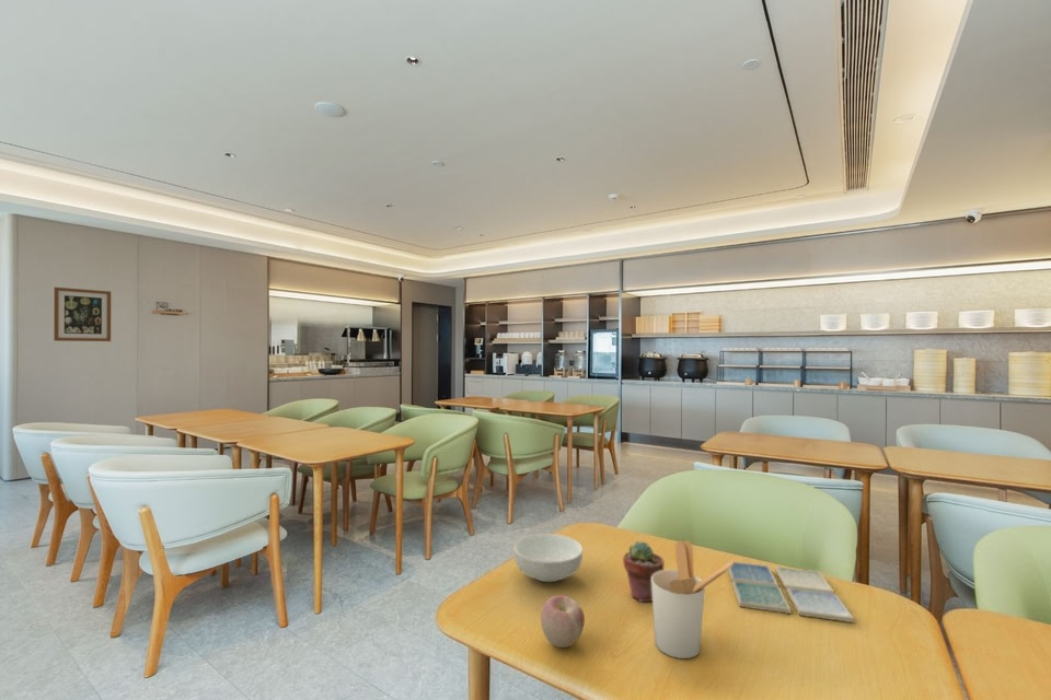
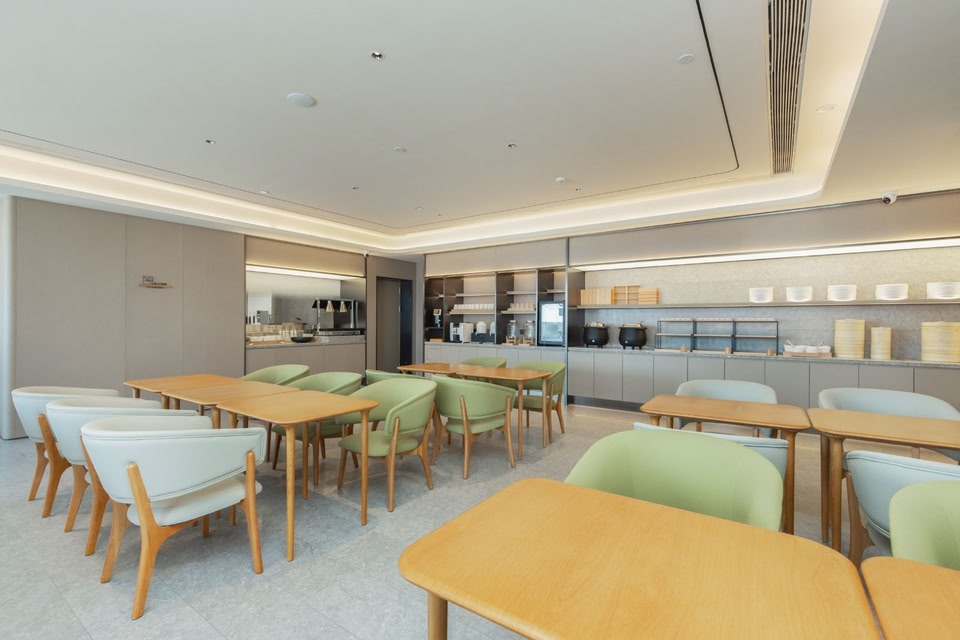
- apple [540,594,586,649]
- wall art [53,287,112,342]
- drink coaster [725,560,855,623]
- potted succulent [622,540,666,604]
- cereal bowl [512,533,584,583]
- utensil holder [651,540,736,660]
